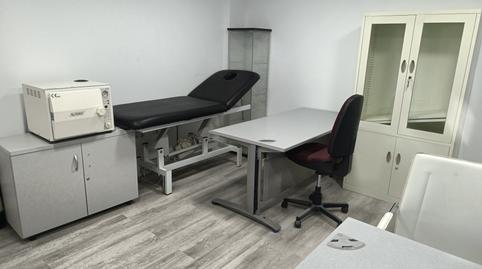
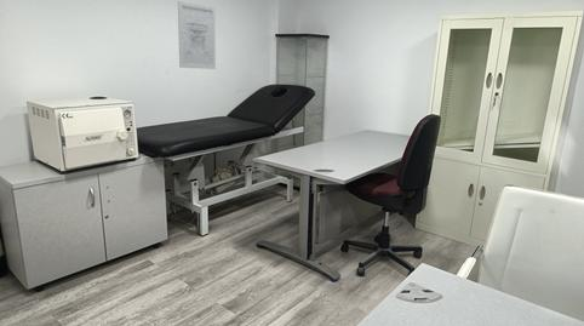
+ wall art [177,0,217,70]
